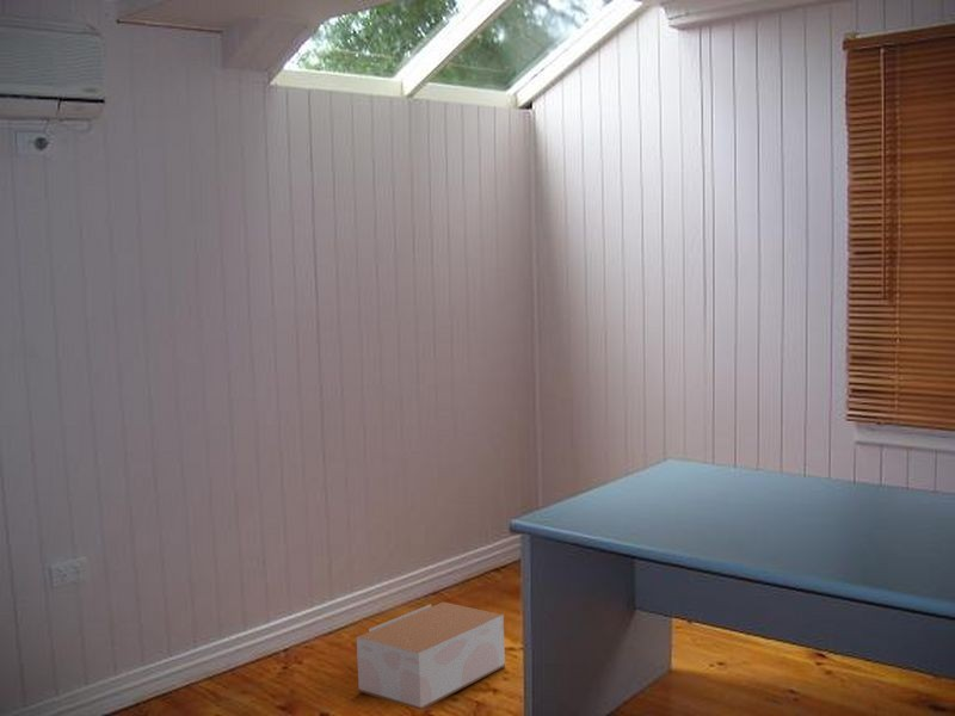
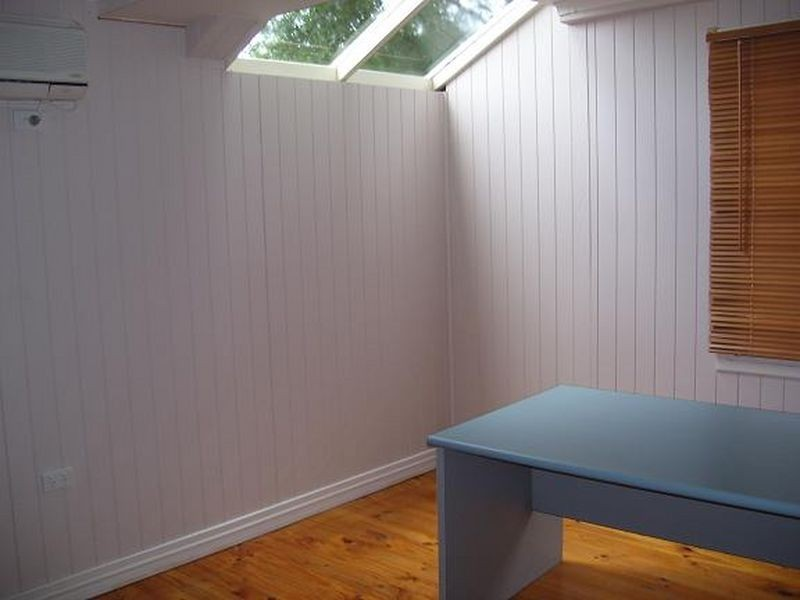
- cardboard box [356,601,506,711]
